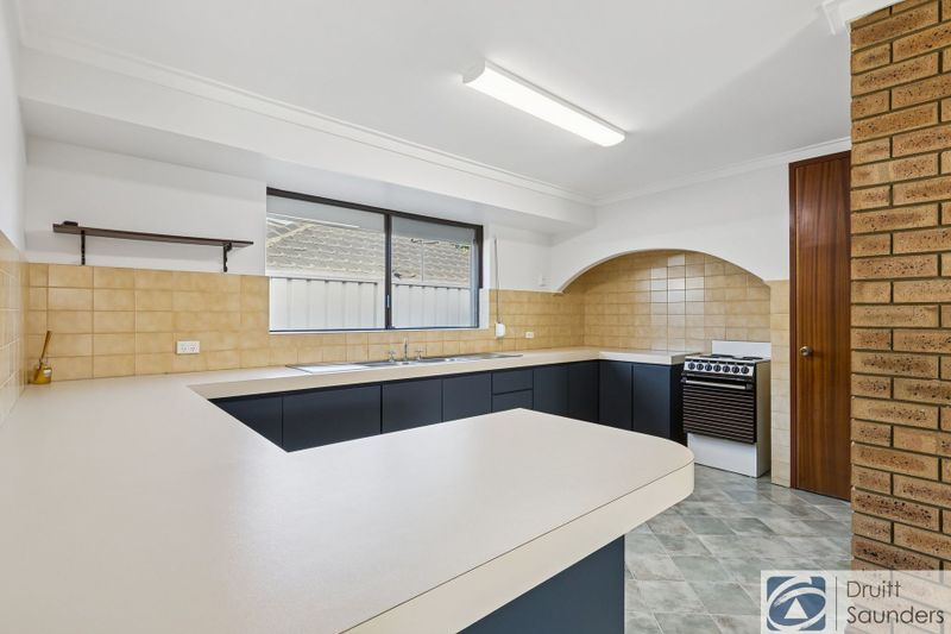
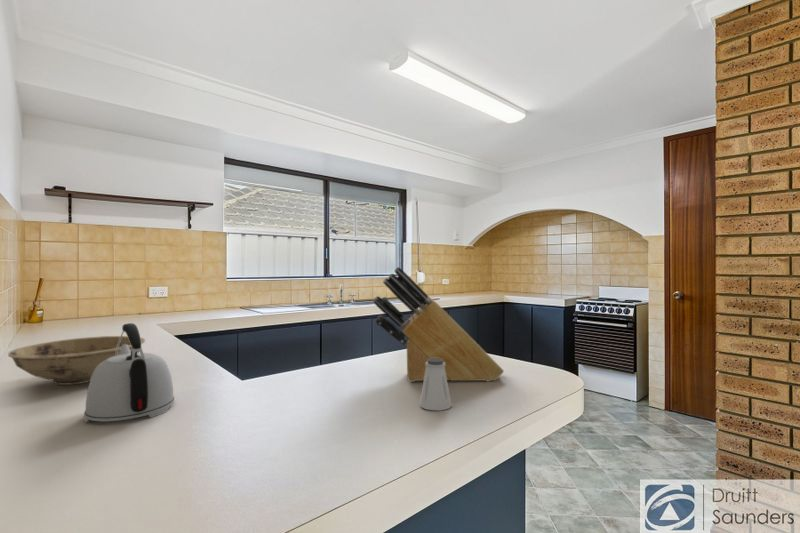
+ bowl [7,335,146,386]
+ kettle [83,322,176,423]
+ knife block [372,266,505,383]
+ saltshaker [419,358,453,411]
